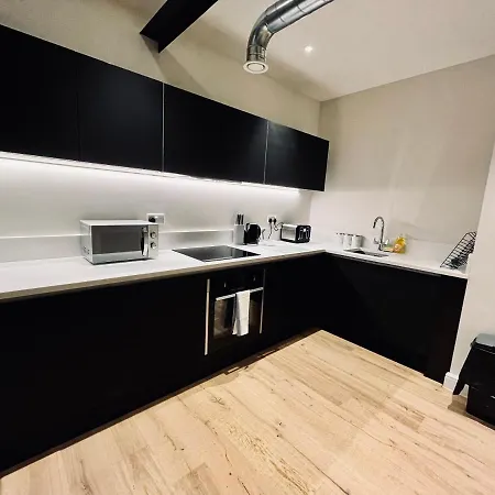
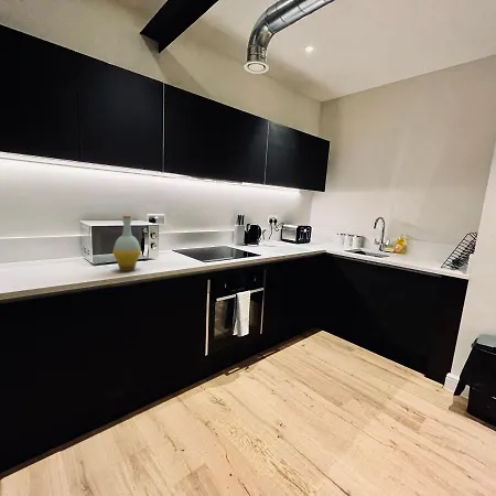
+ bottle [111,215,142,272]
